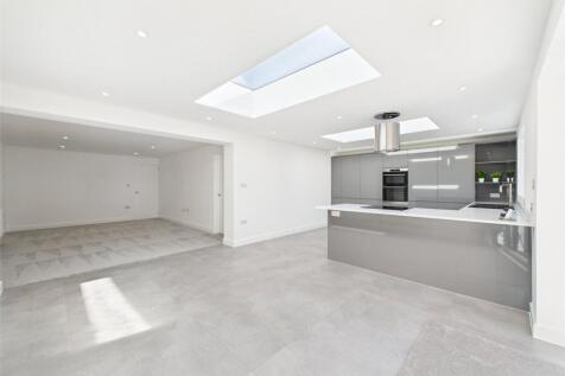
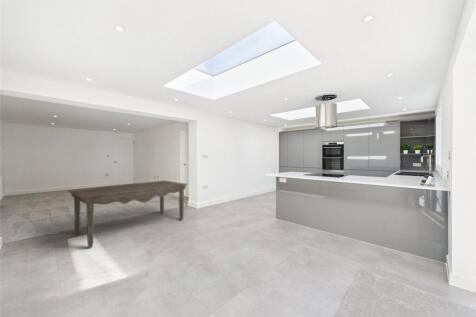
+ dining table [67,180,189,249]
